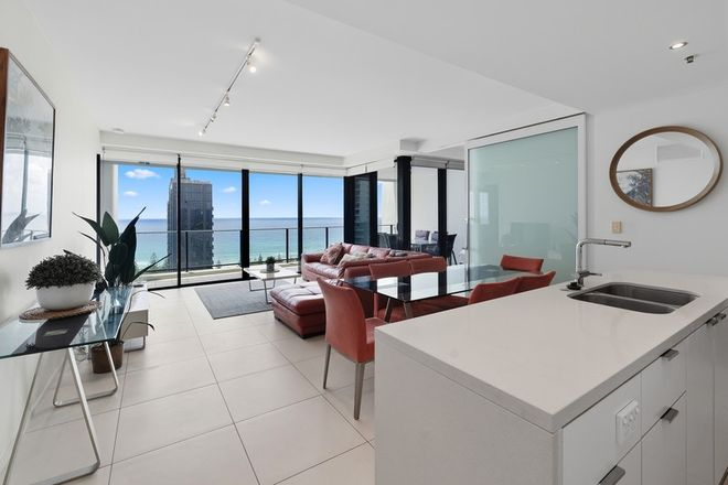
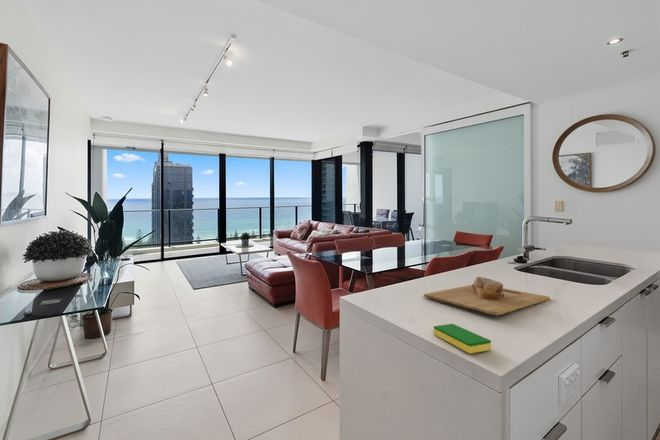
+ dish sponge [433,323,492,354]
+ cutting board [423,276,551,316]
